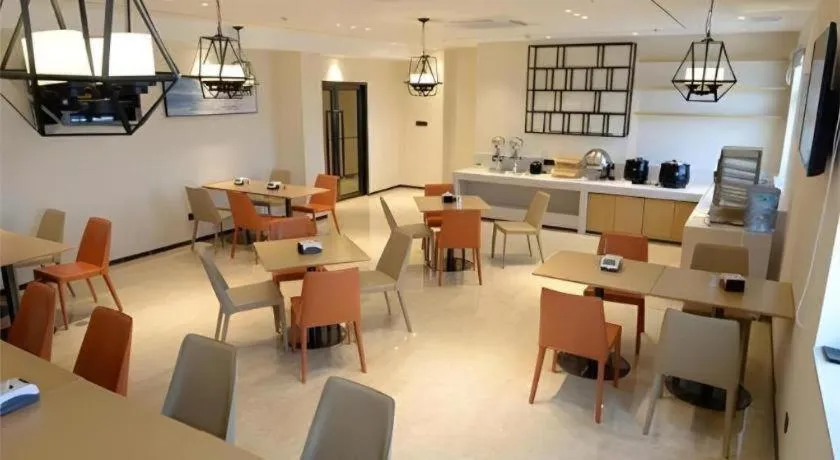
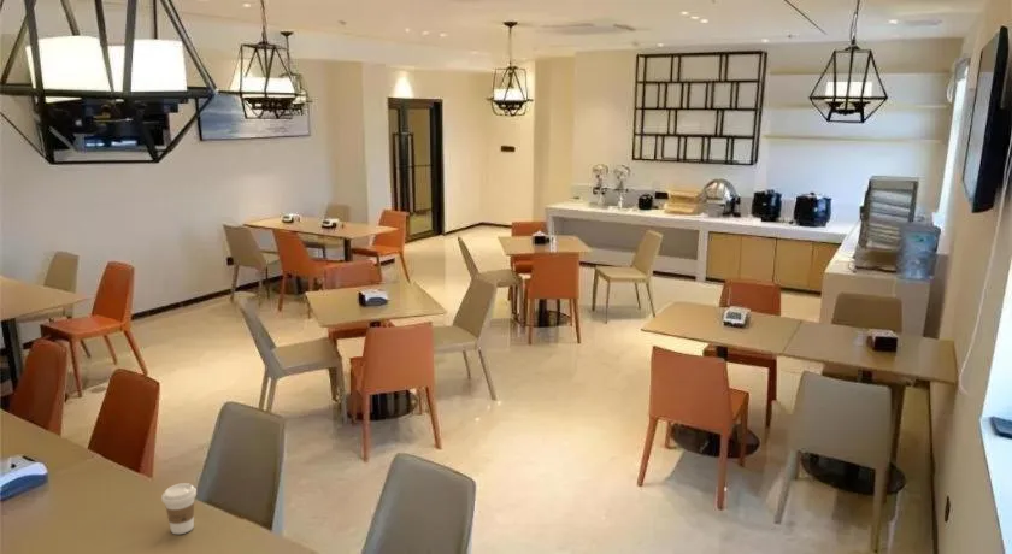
+ coffee cup [160,482,198,535]
